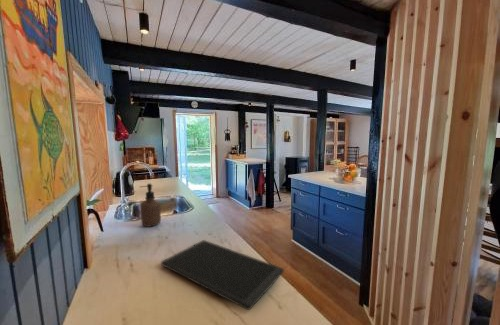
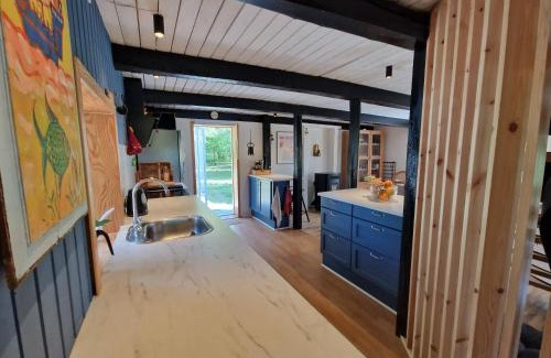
- soap dispenser [139,183,162,228]
- cutting board [160,239,285,311]
